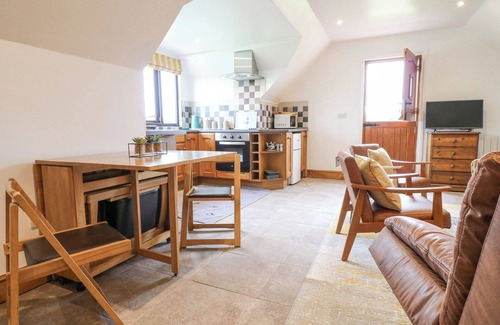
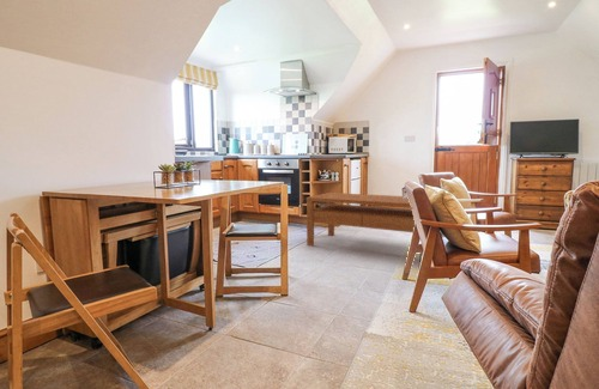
+ coffee table [305,192,423,263]
